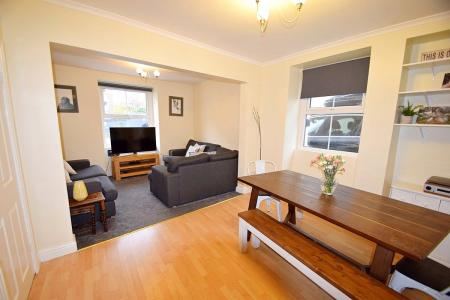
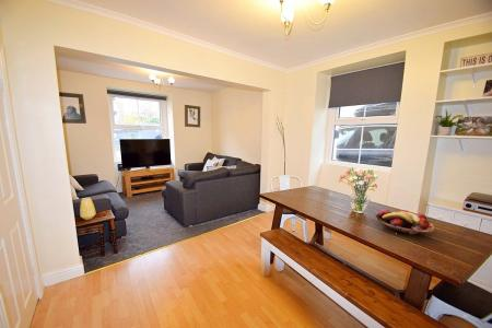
+ fruit basket [374,209,435,236]
